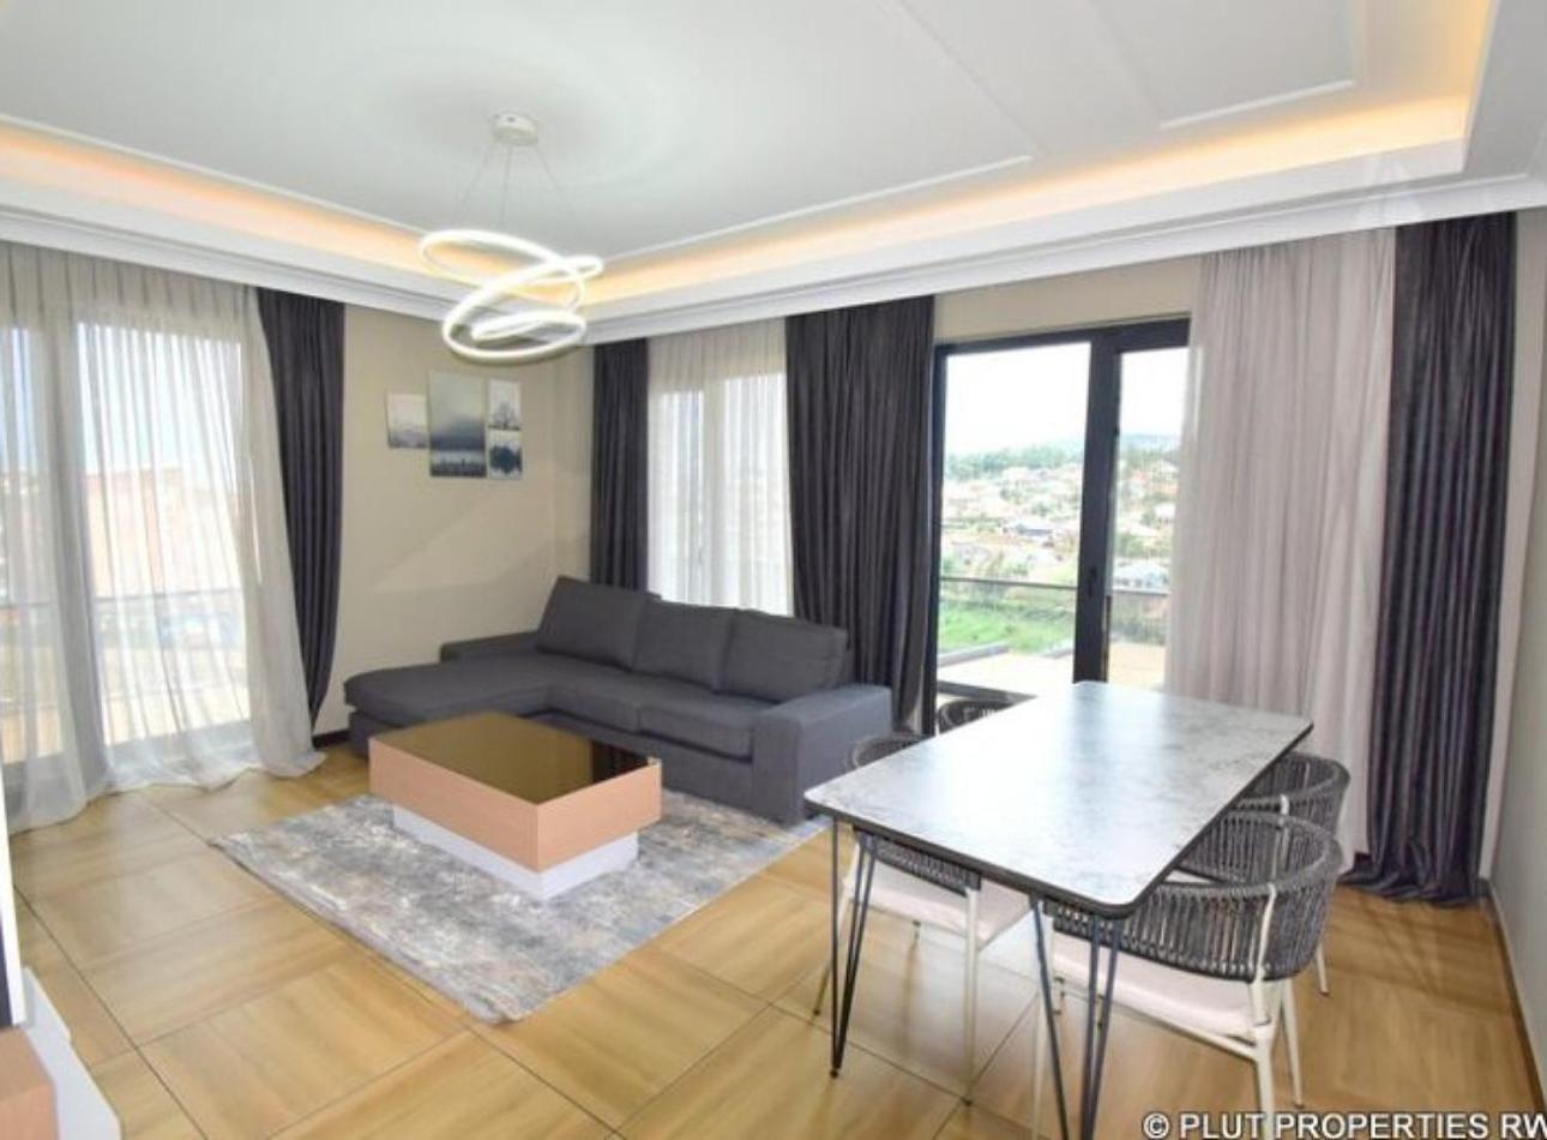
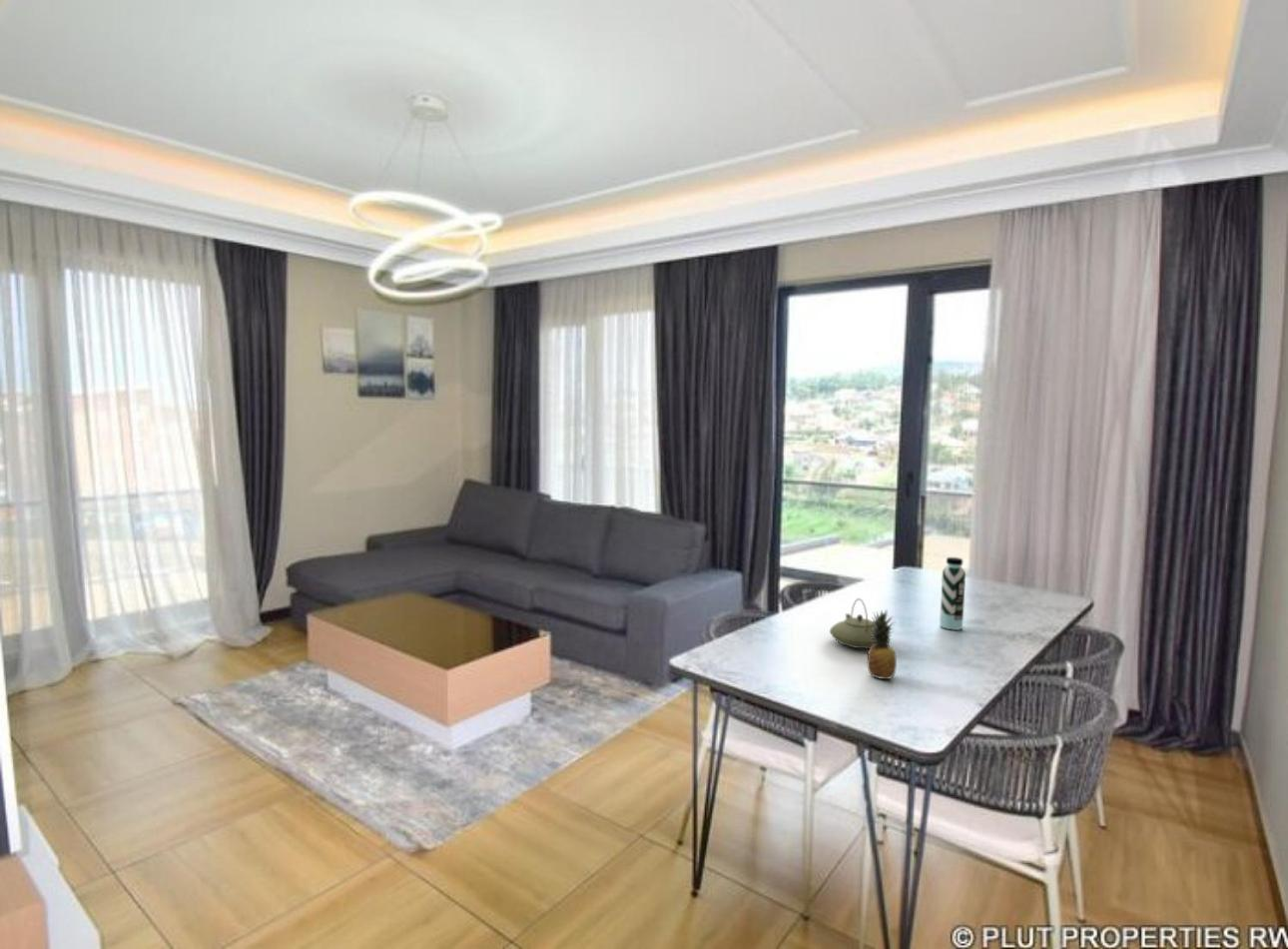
+ teapot [829,597,876,649]
+ water bottle [939,556,966,631]
+ fruit [866,608,898,680]
